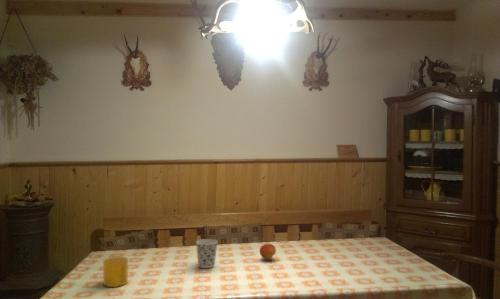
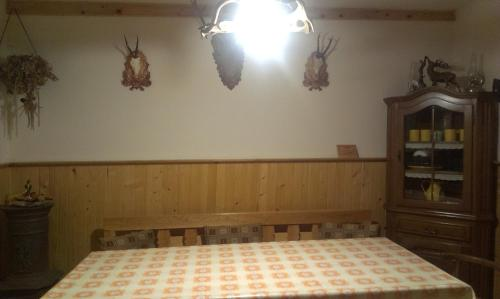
- fruit [259,243,277,261]
- cup [195,238,219,269]
- cup [102,256,129,288]
